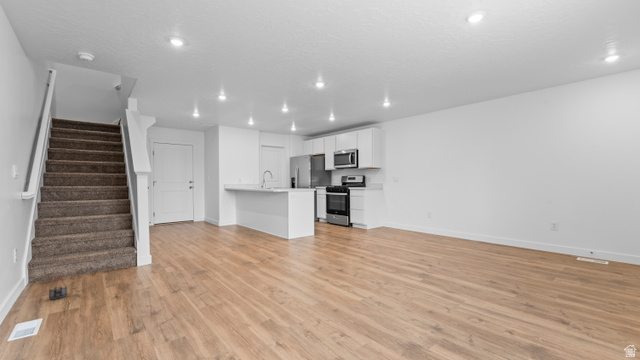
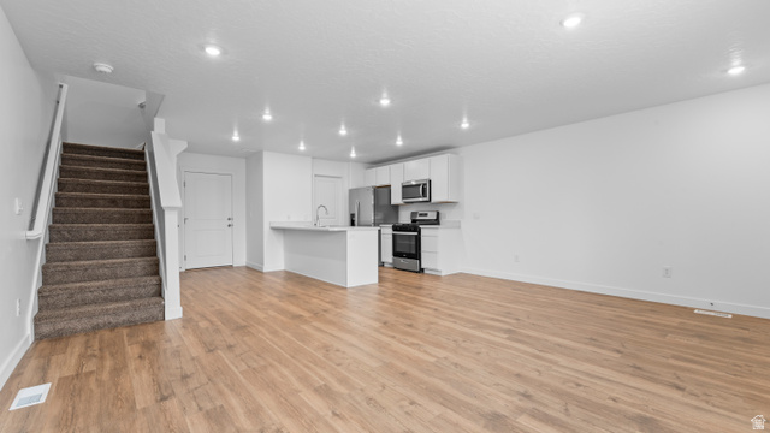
- bag [48,276,68,300]
